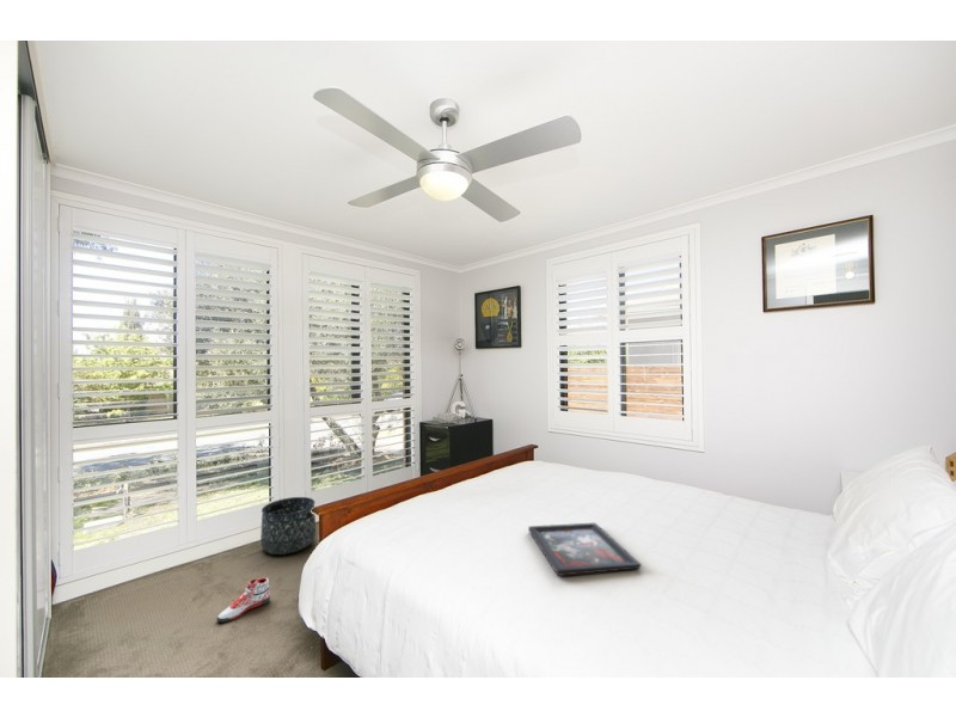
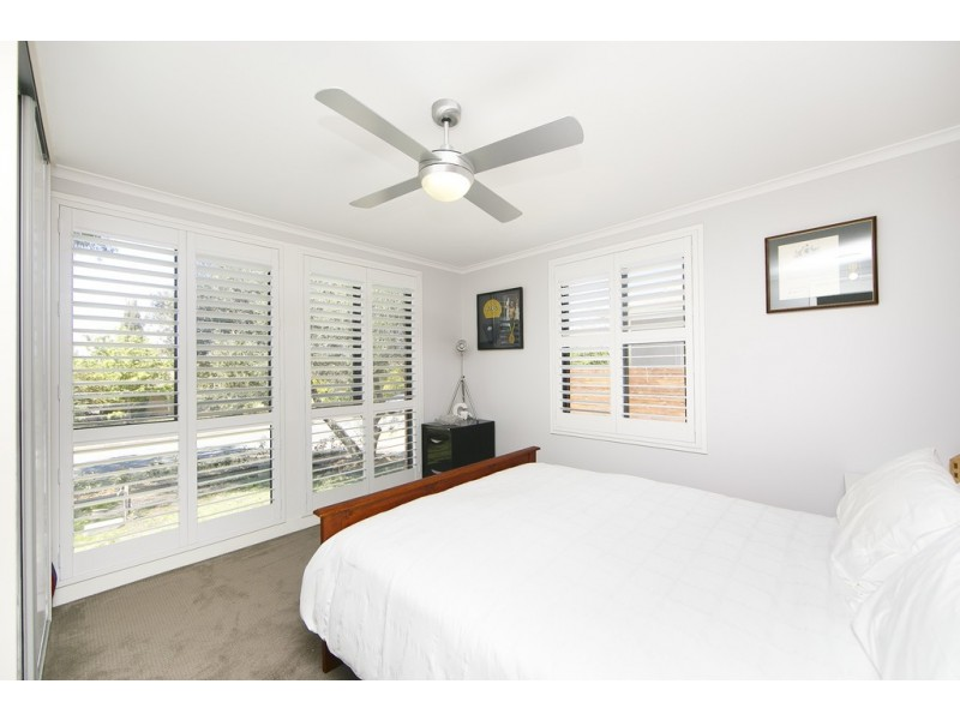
- sneaker [216,577,271,623]
- decorative tray [527,522,643,577]
- basket [259,496,317,556]
